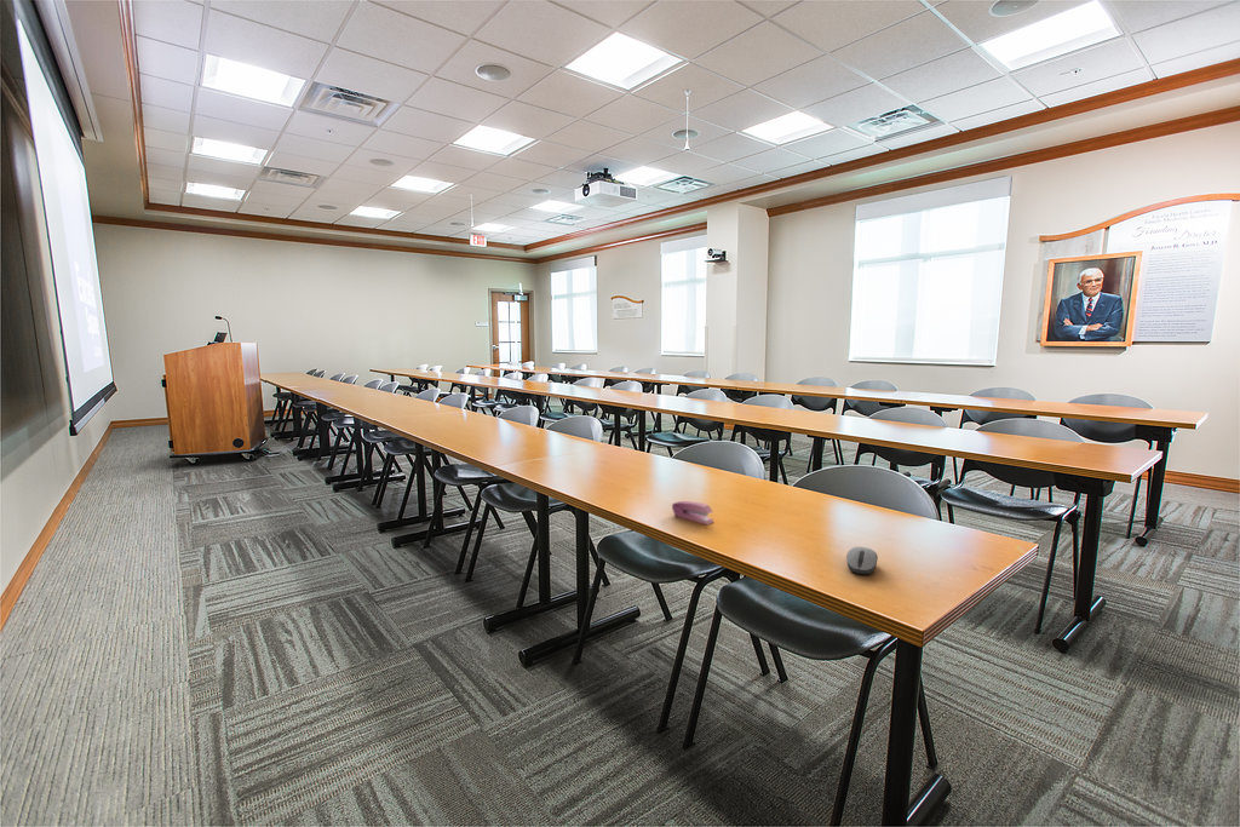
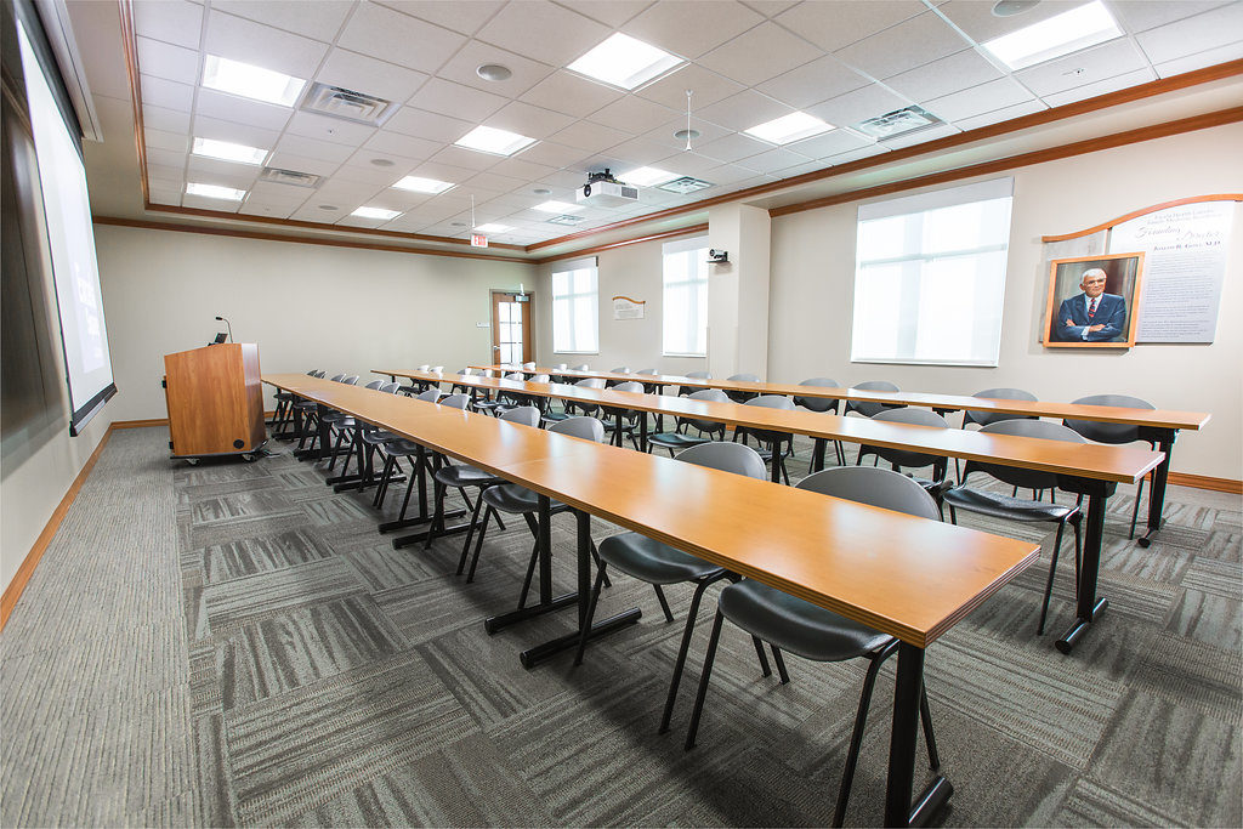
- stapler [671,500,714,526]
- computer mouse [845,546,879,575]
